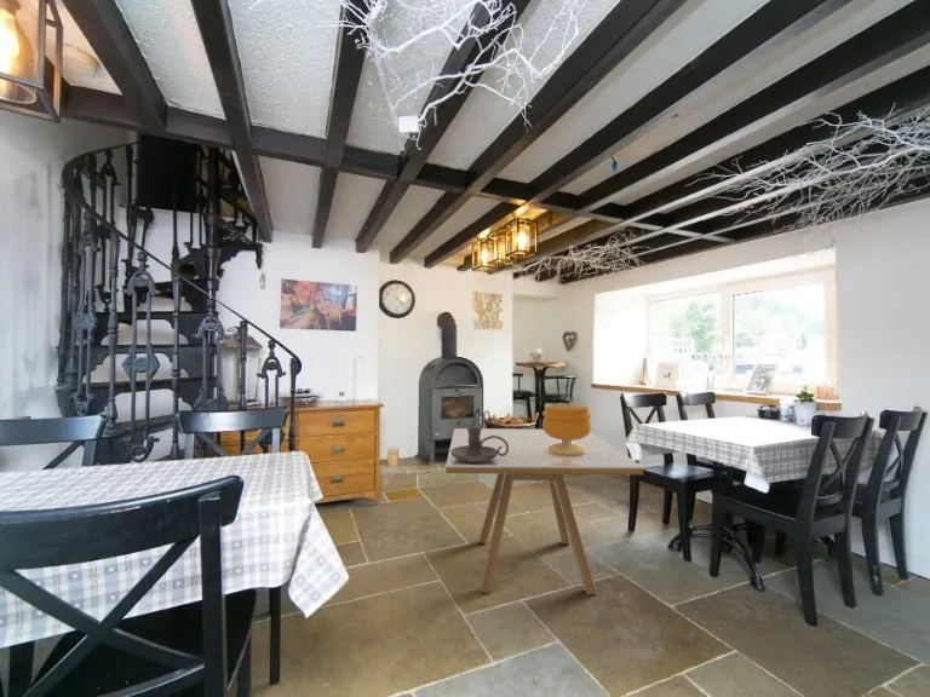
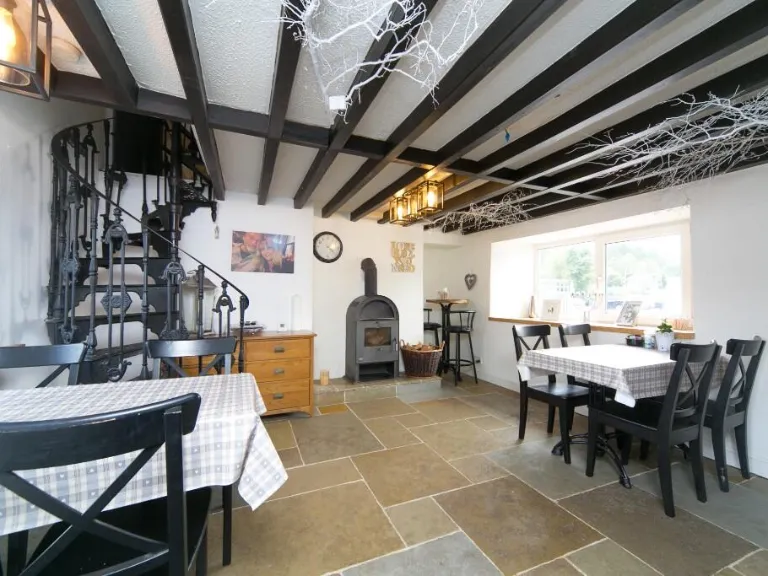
- footed bowl [541,402,592,455]
- candle holder [450,426,509,462]
- dining table [444,427,644,597]
